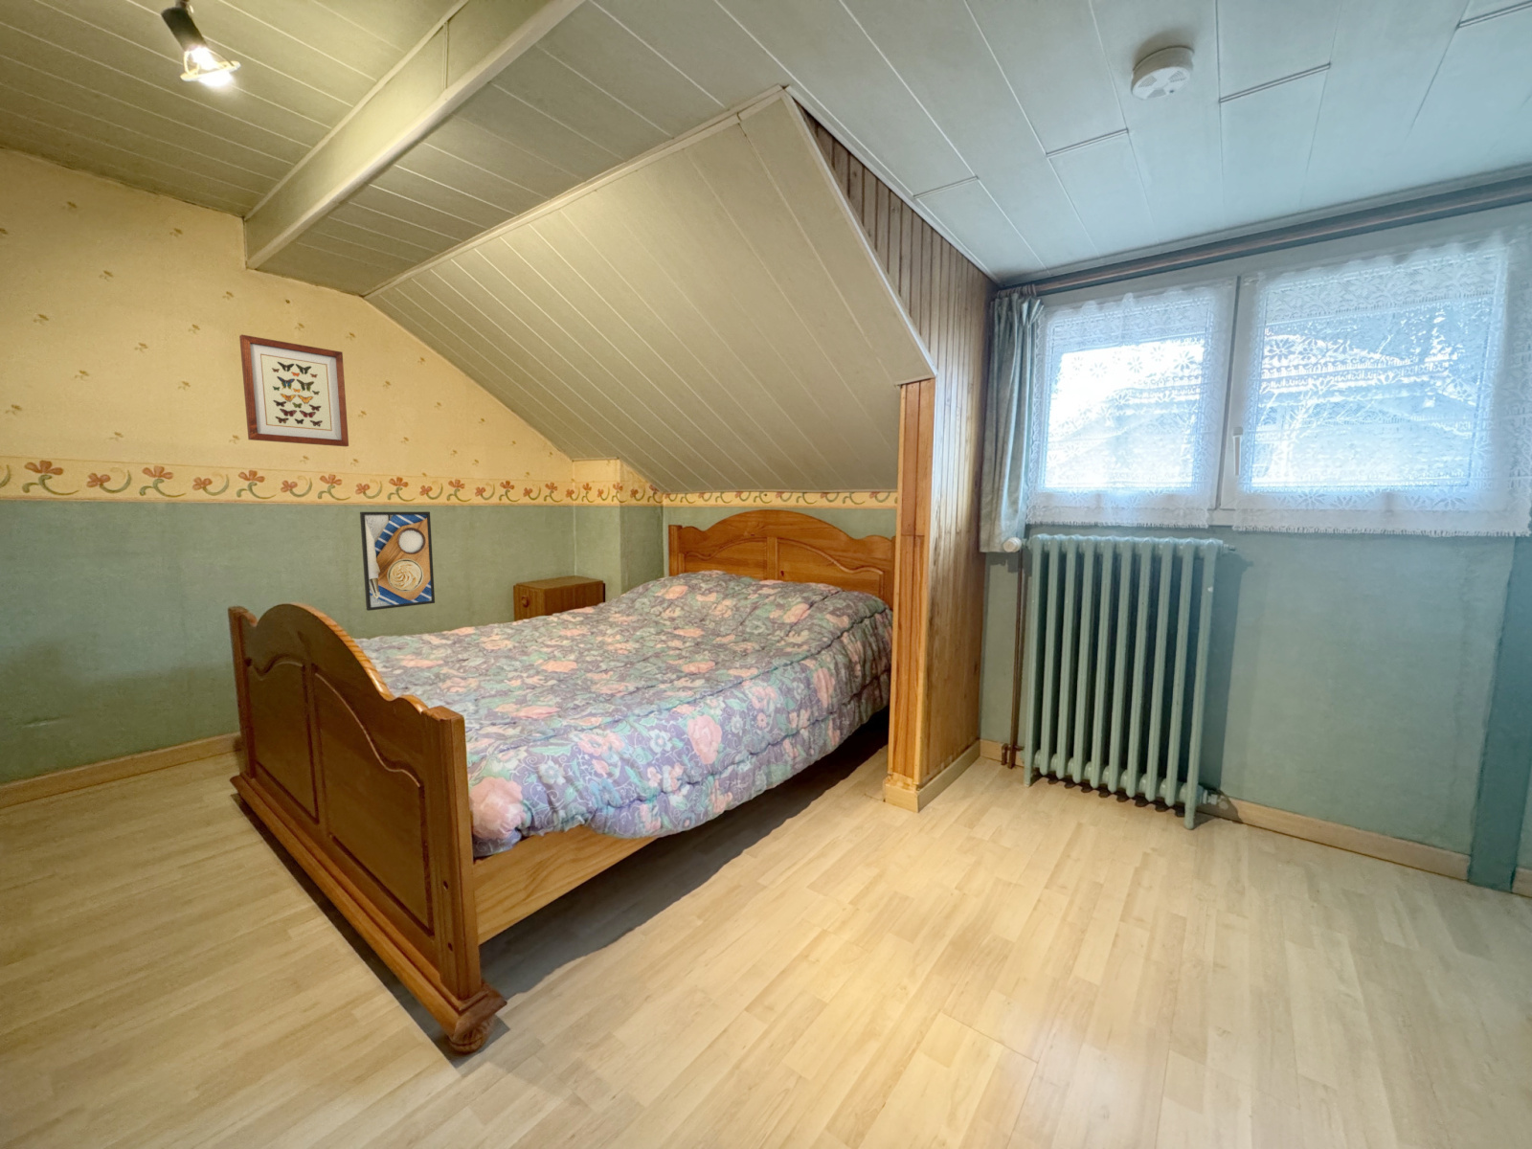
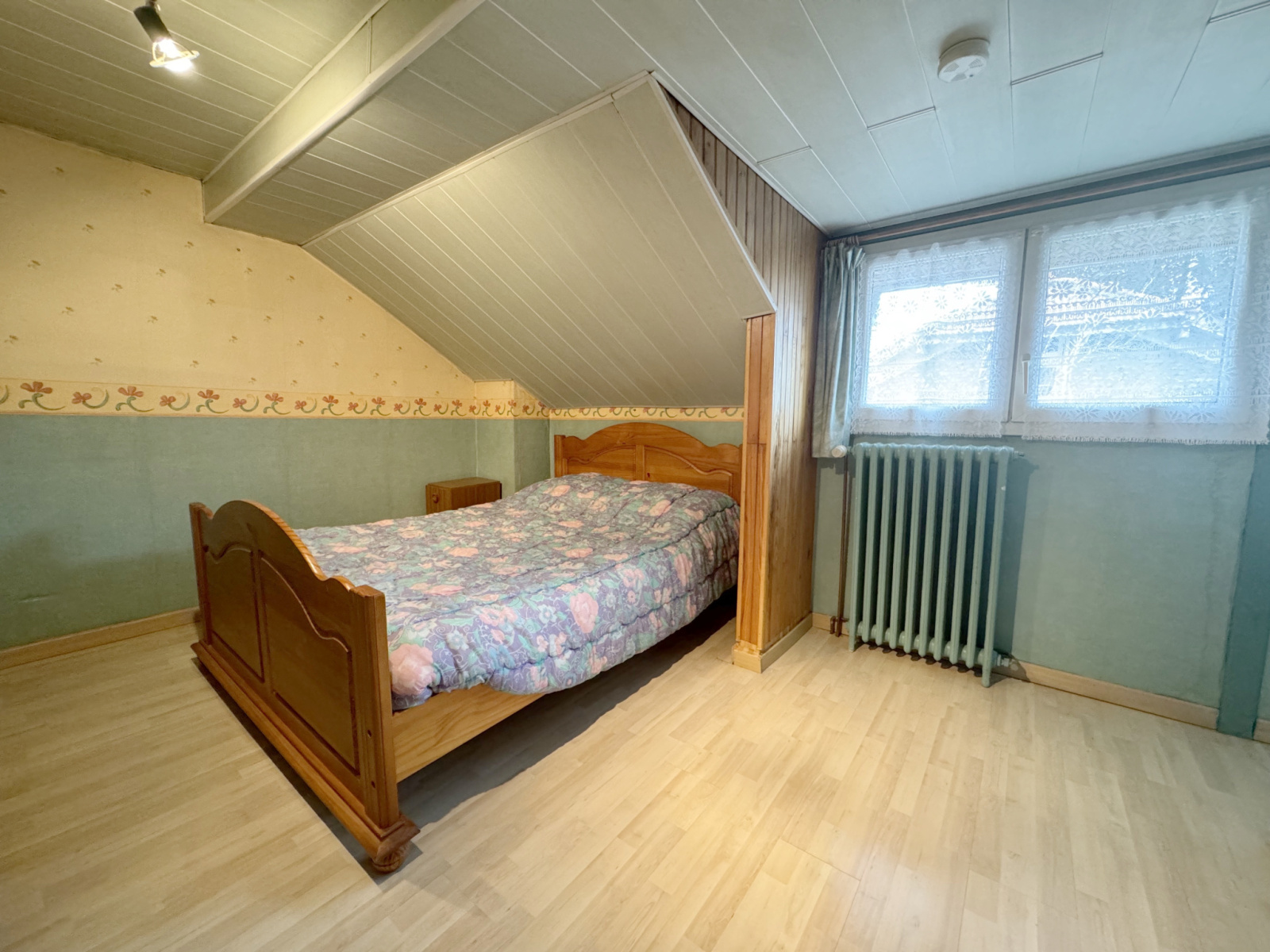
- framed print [359,511,435,612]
- wall art [239,333,350,447]
